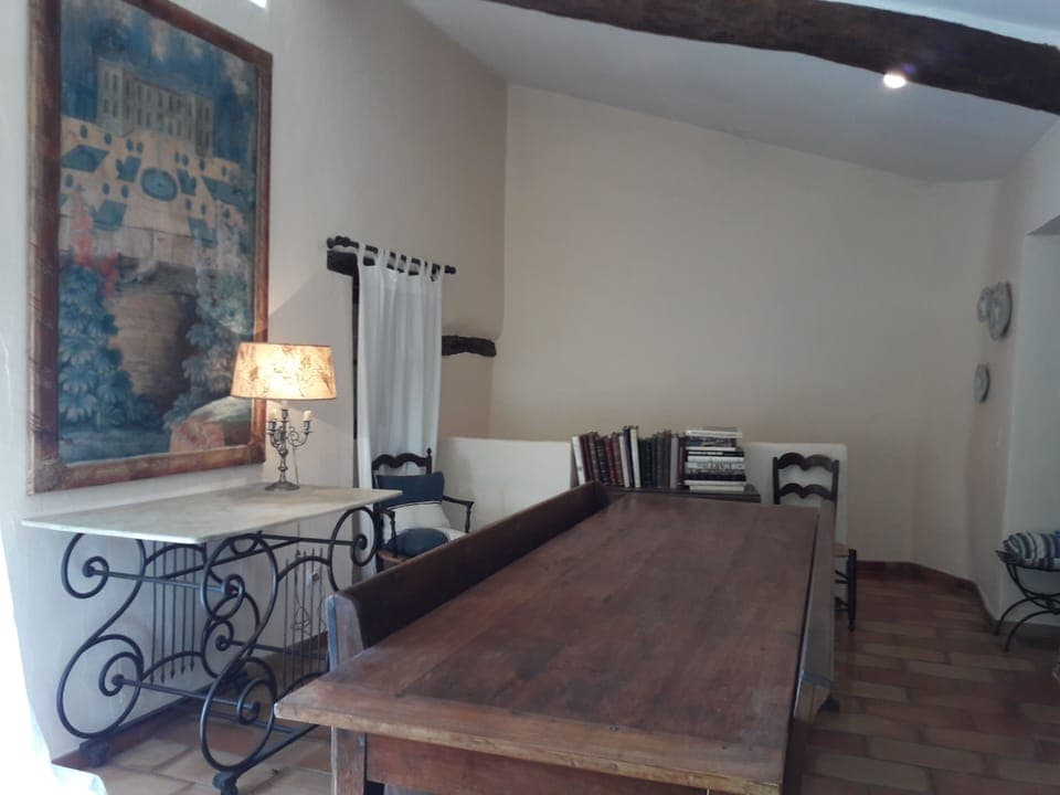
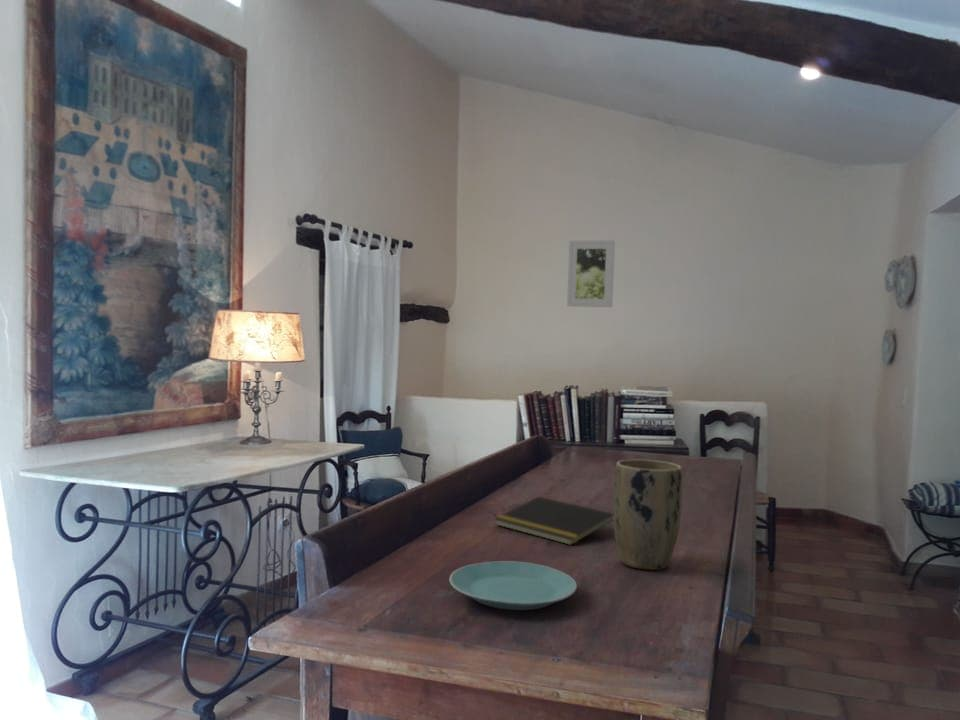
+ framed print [566,240,616,308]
+ notepad [493,496,613,546]
+ plant pot [612,458,683,571]
+ plate [448,560,578,611]
